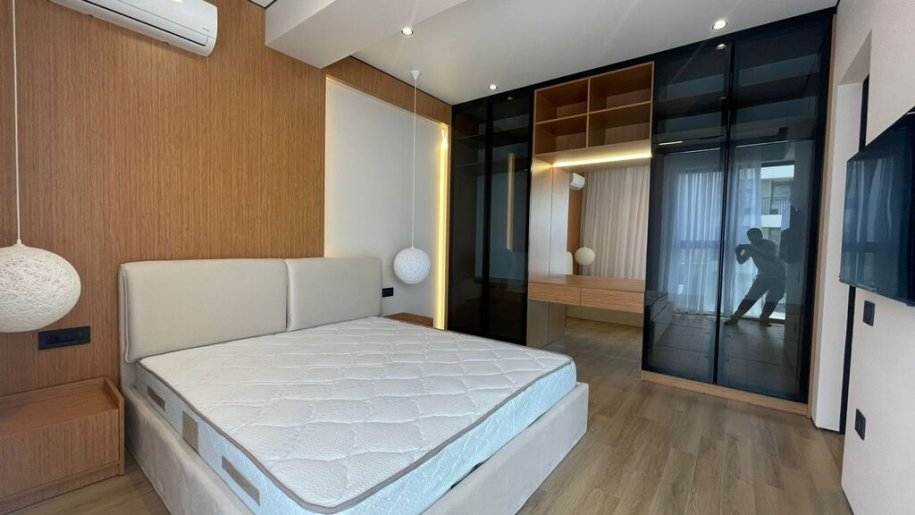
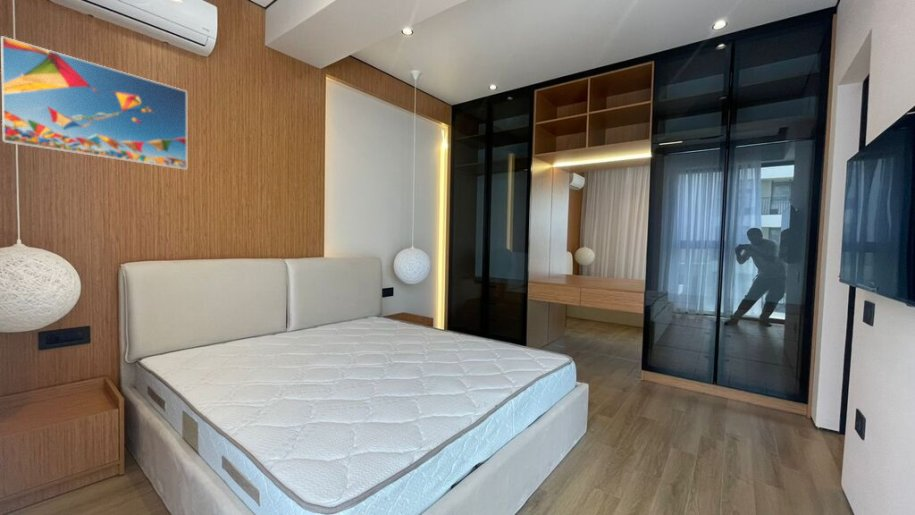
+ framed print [0,35,188,171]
